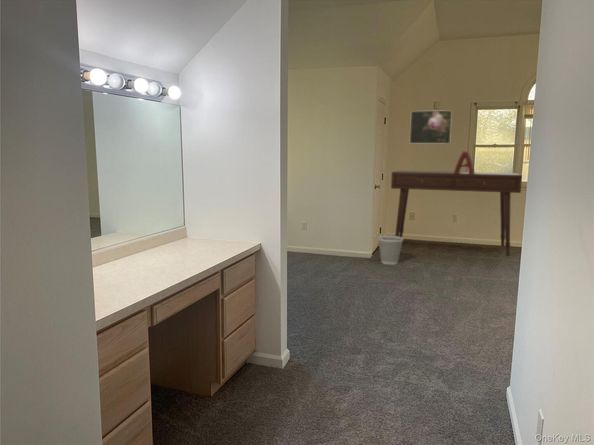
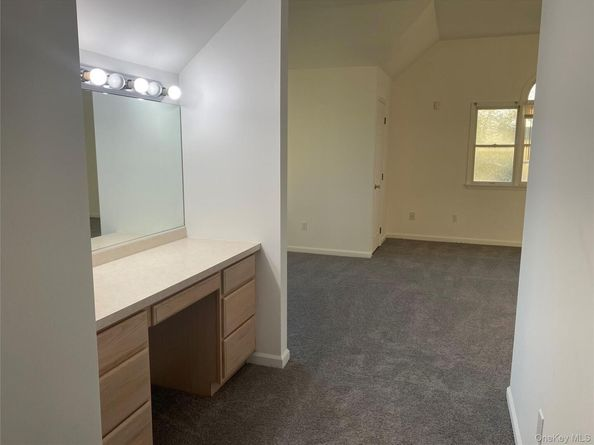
- desk [390,170,523,257]
- letter holder [453,151,475,174]
- wastebasket [377,235,405,265]
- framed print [409,109,453,145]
